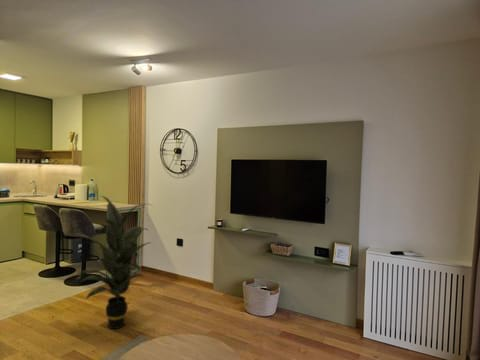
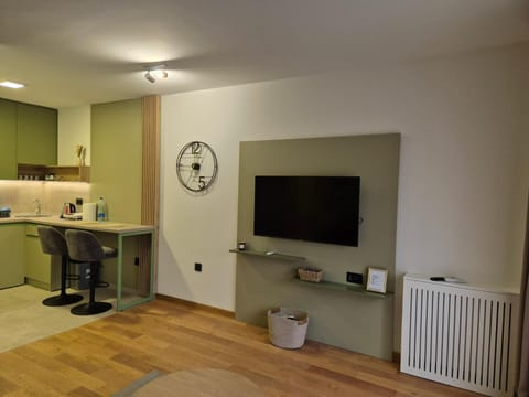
- indoor plant [64,195,155,330]
